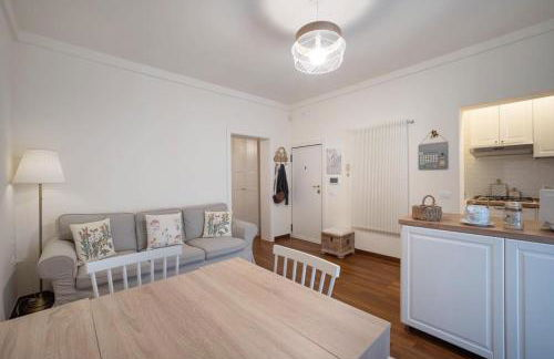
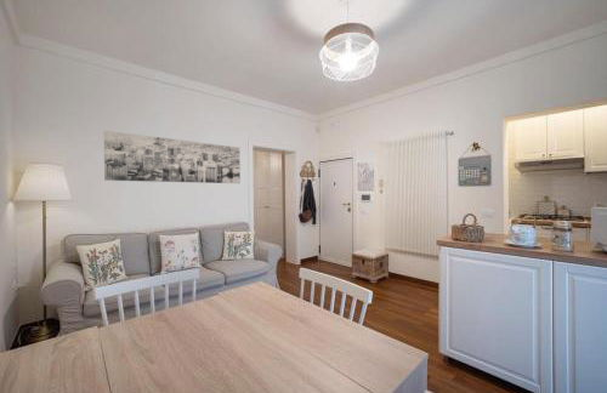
+ wall art [103,130,242,184]
